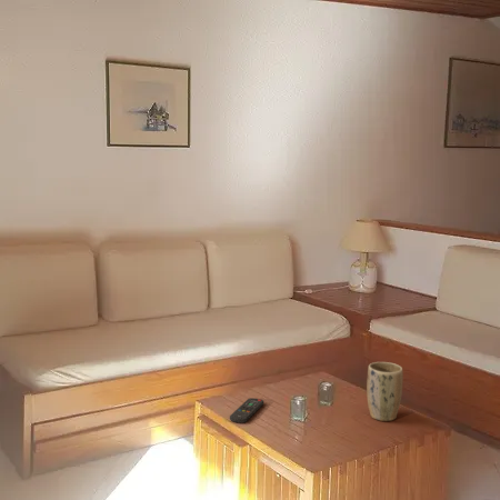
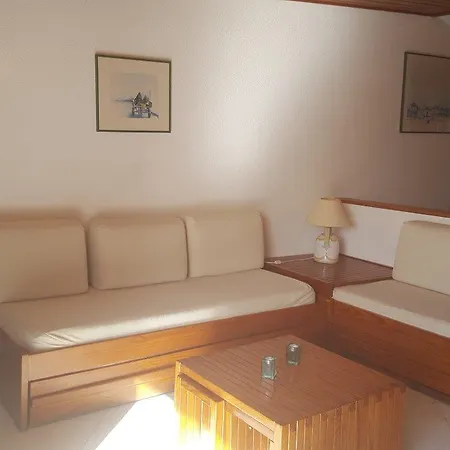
- remote control [229,397,264,423]
- plant pot [366,361,403,422]
